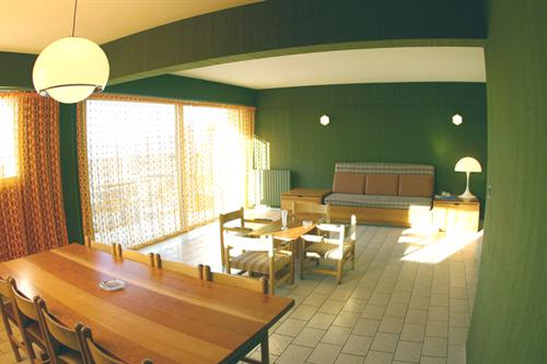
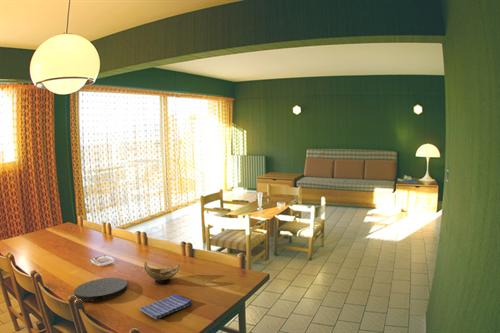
+ decorative bowl [143,261,180,285]
+ plate [73,277,128,302]
+ dish towel [138,293,193,320]
